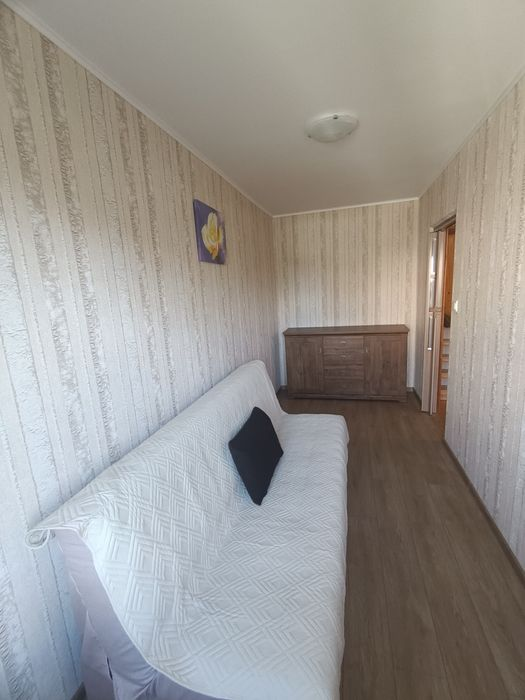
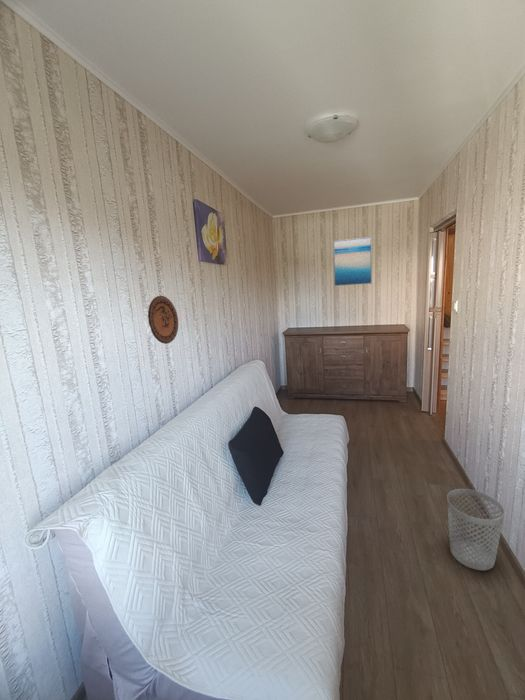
+ decorative plate [147,295,179,345]
+ wastebasket [446,488,506,572]
+ wall art [332,236,373,287]
